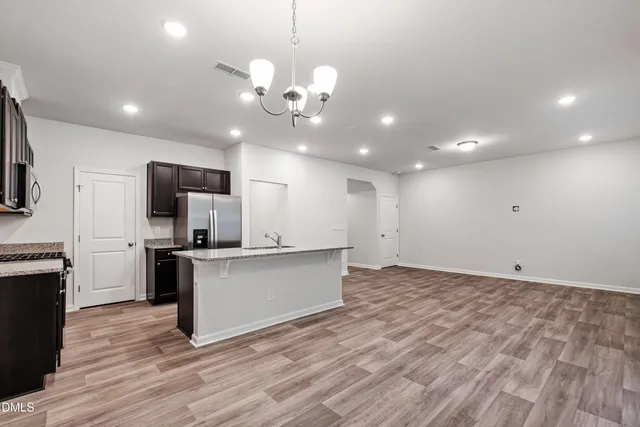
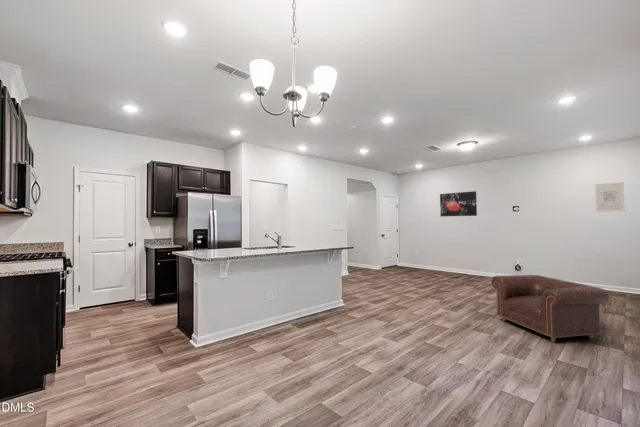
+ armchair [490,274,610,343]
+ wall art [439,190,478,217]
+ wall art [594,181,625,213]
